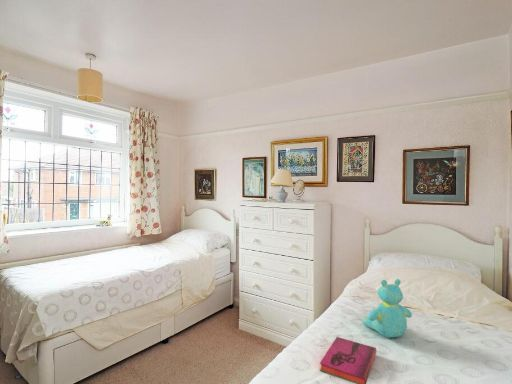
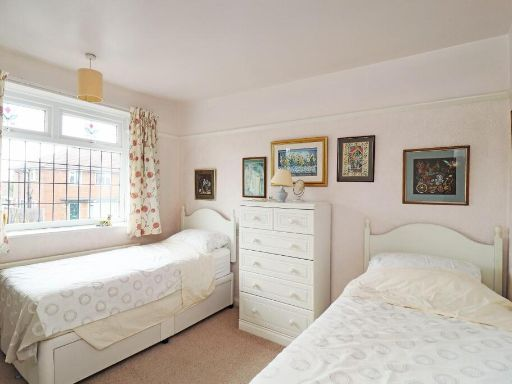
- hardback book [319,336,378,384]
- teddy bear [362,278,413,339]
